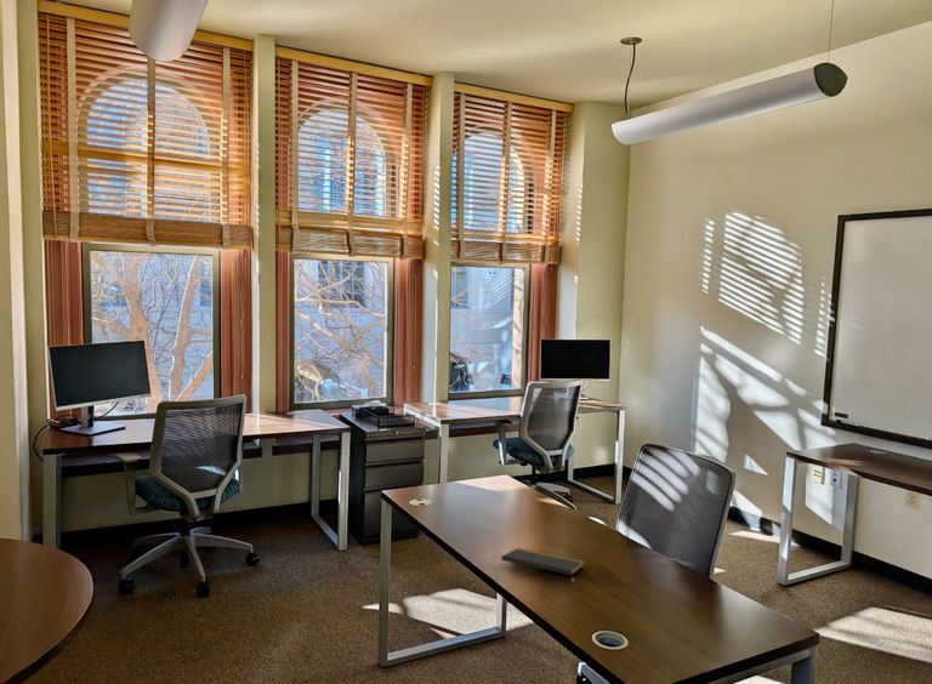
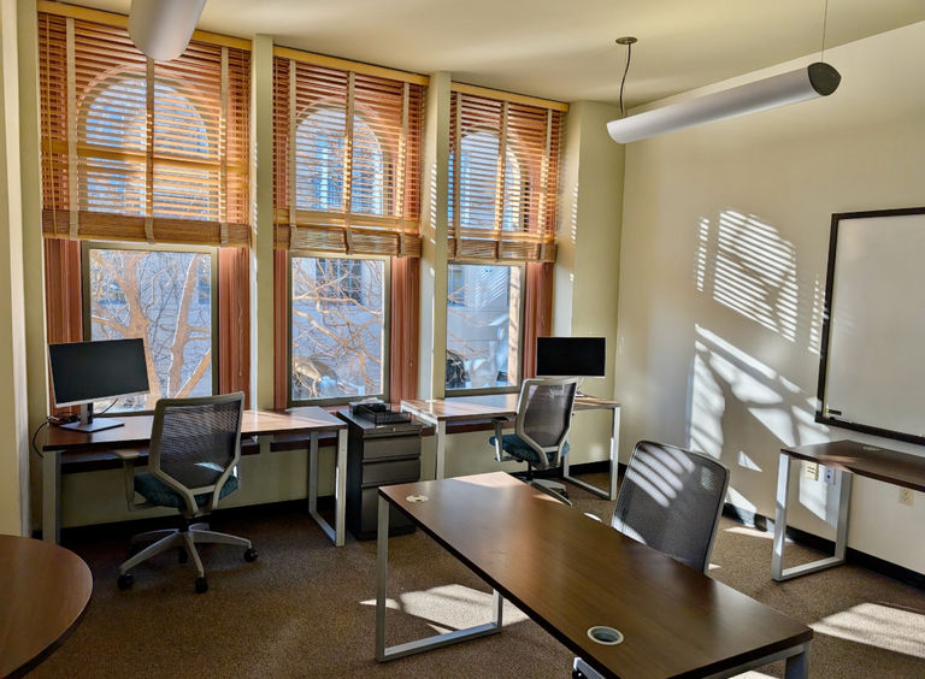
- notepad [500,547,585,587]
